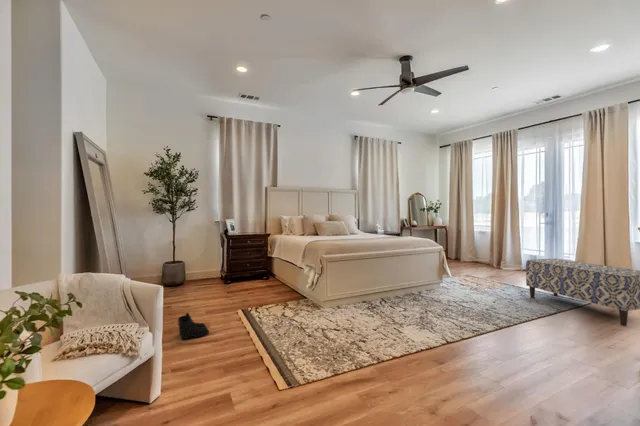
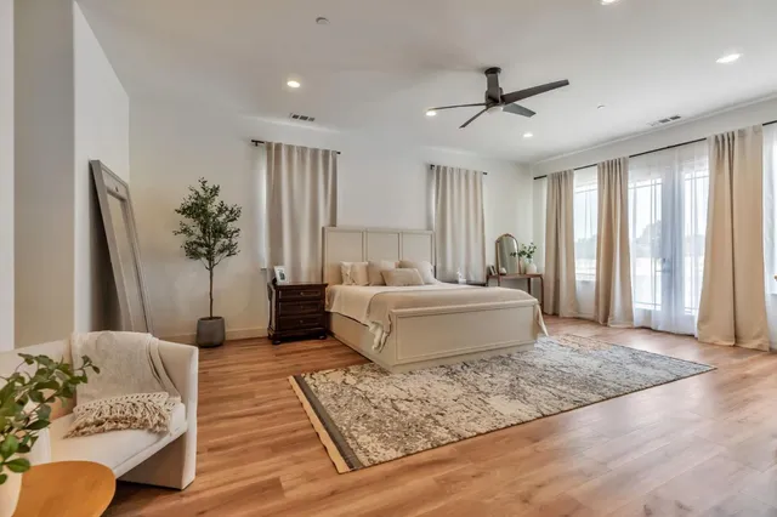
- bench [525,258,640,327]
- boots [176,312,210,340]
